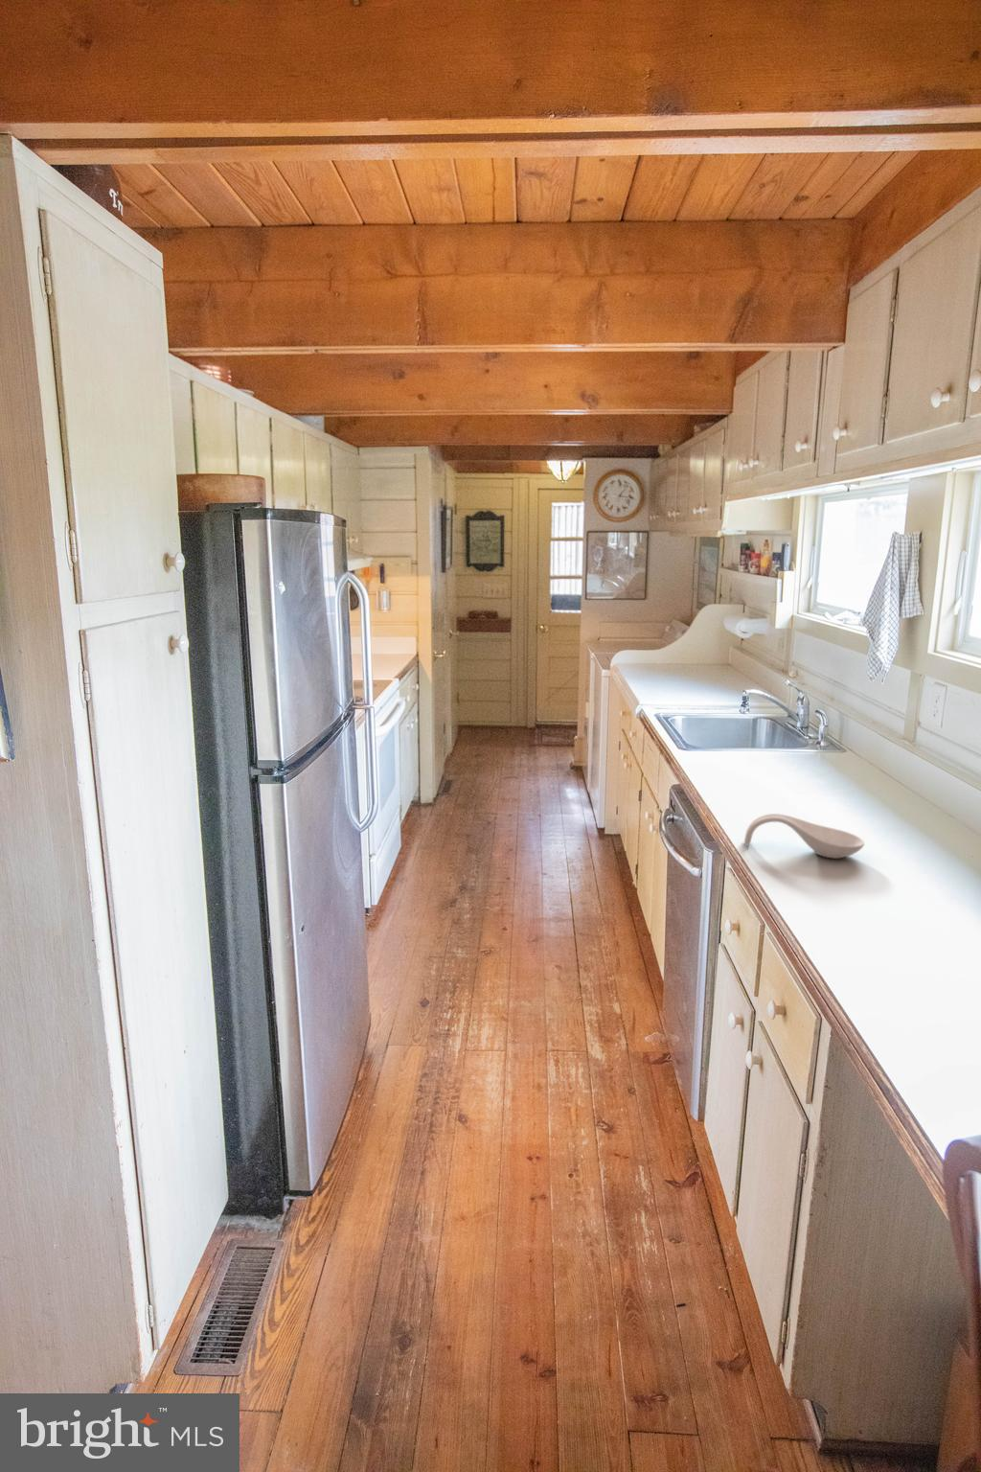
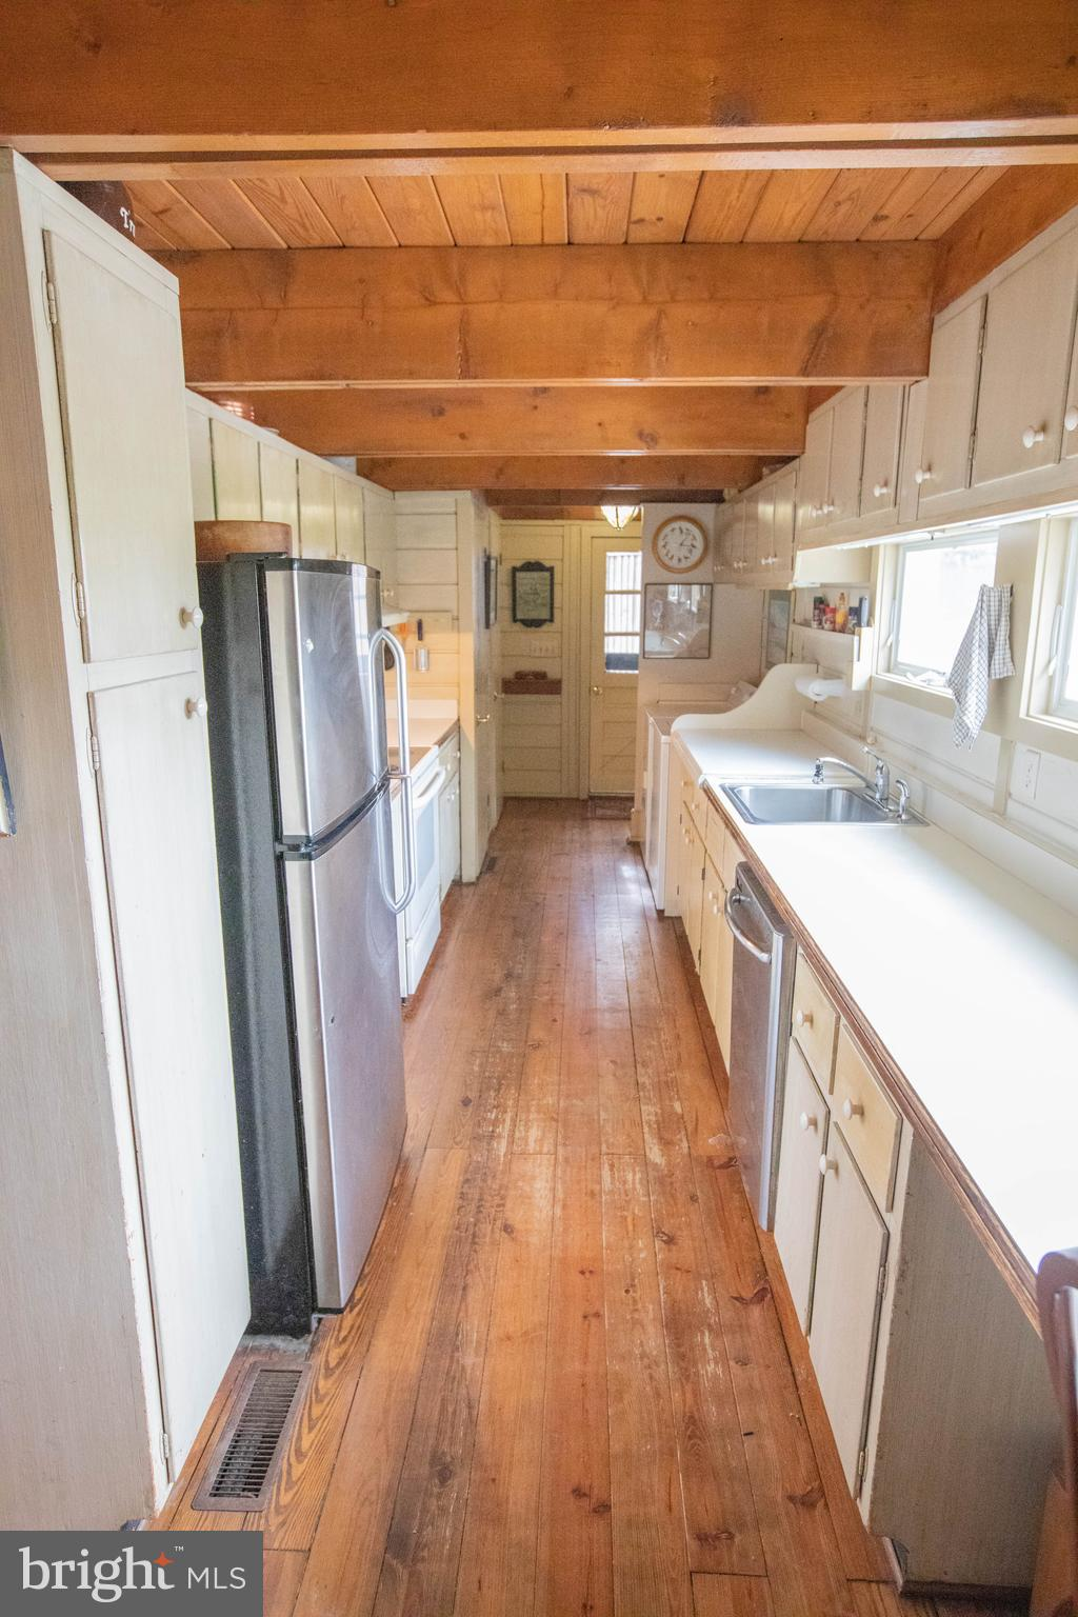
- spoon rest [743,813,865,860]
